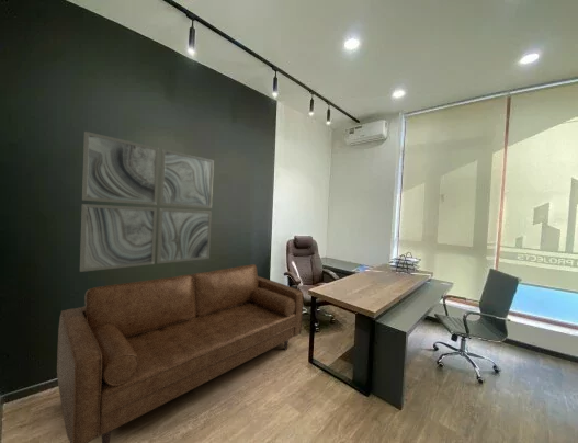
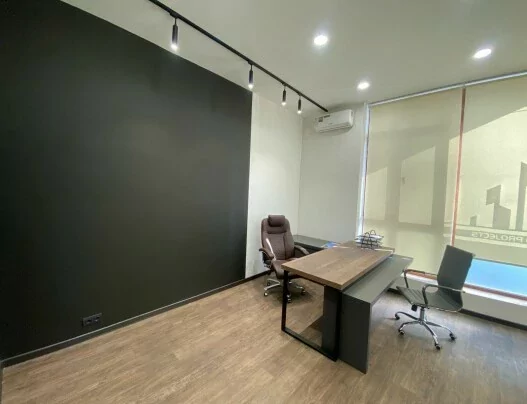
- sofa [56,263,304,443]
- wall art [79,130,215,273]
